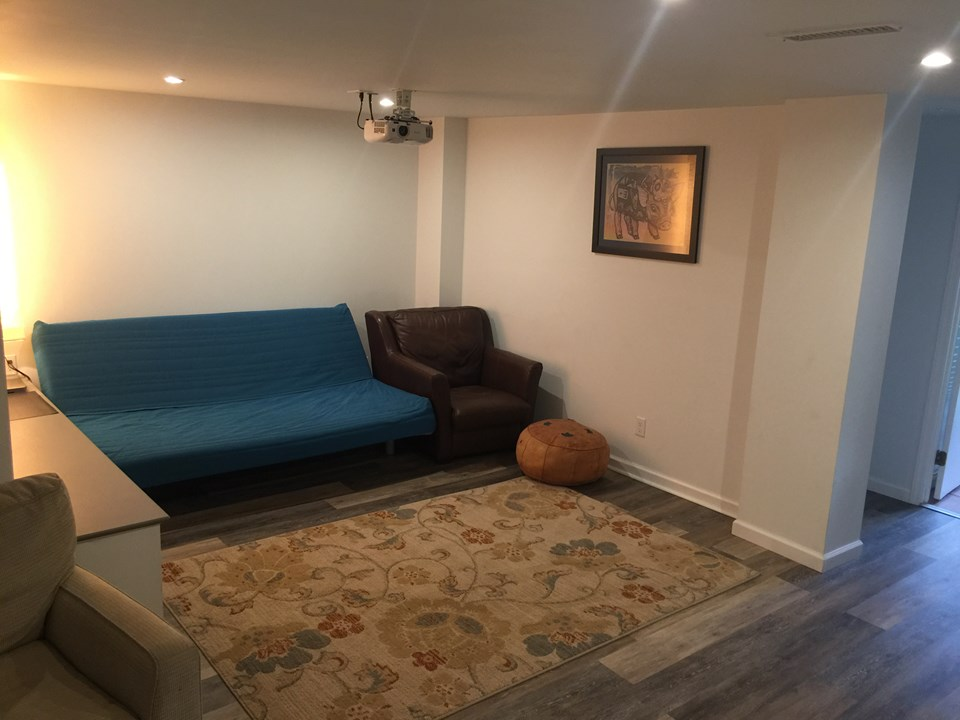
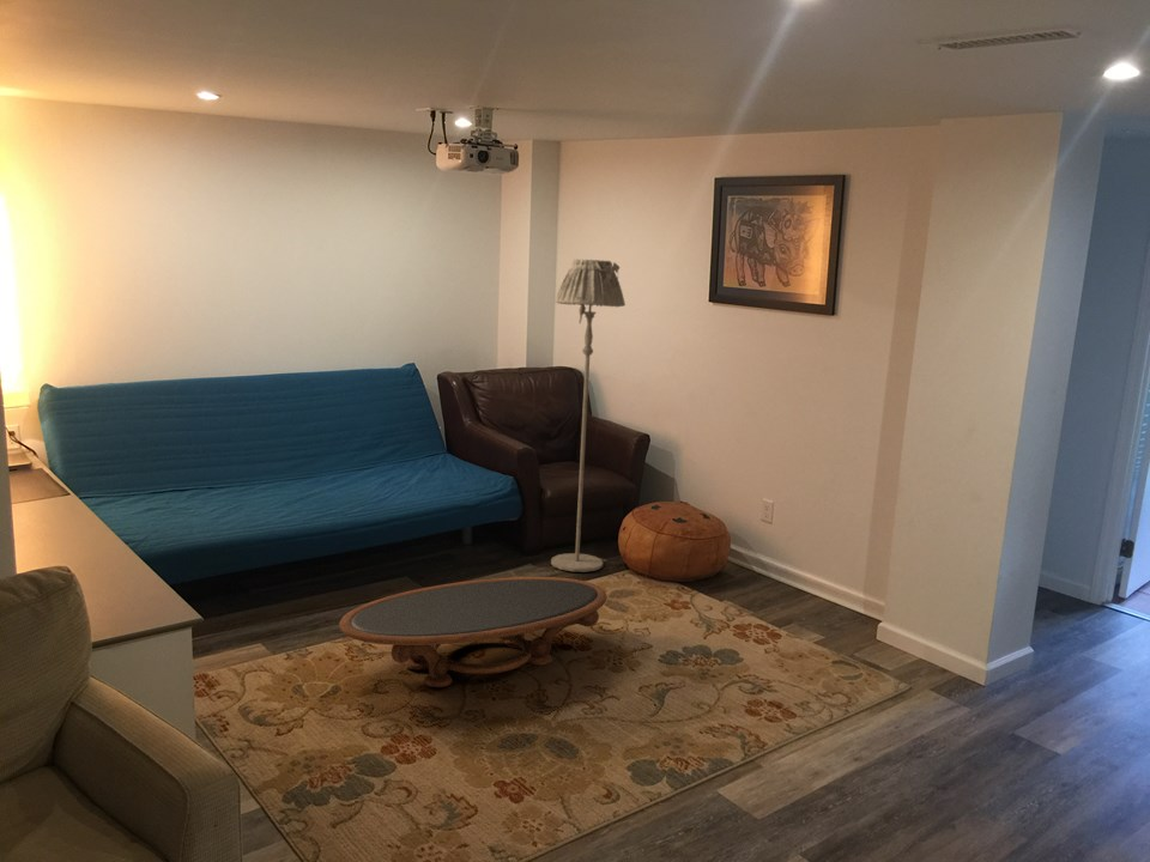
+ coffee table [338,576,609,688]
+ floor lamp [550,257,627,573]
